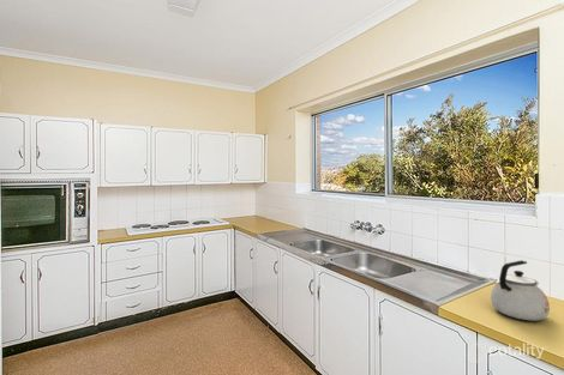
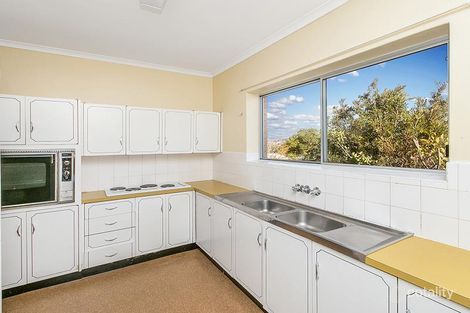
- kettle [490,259,551,322]
